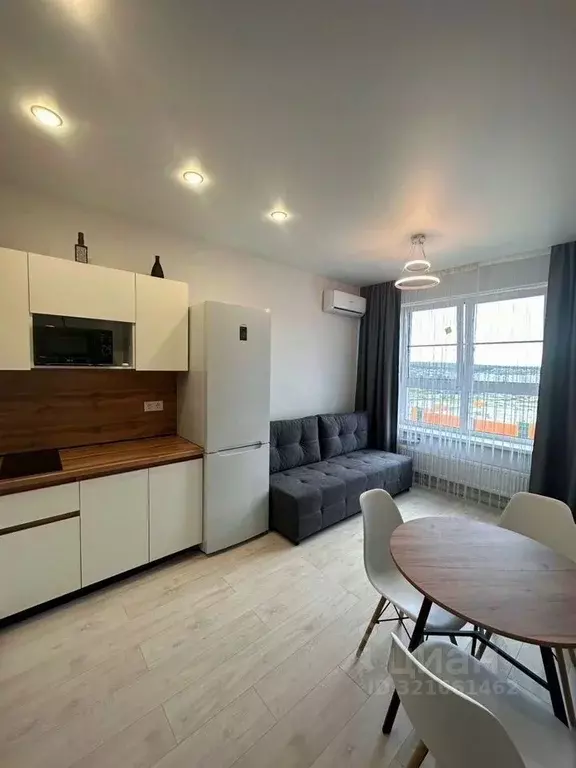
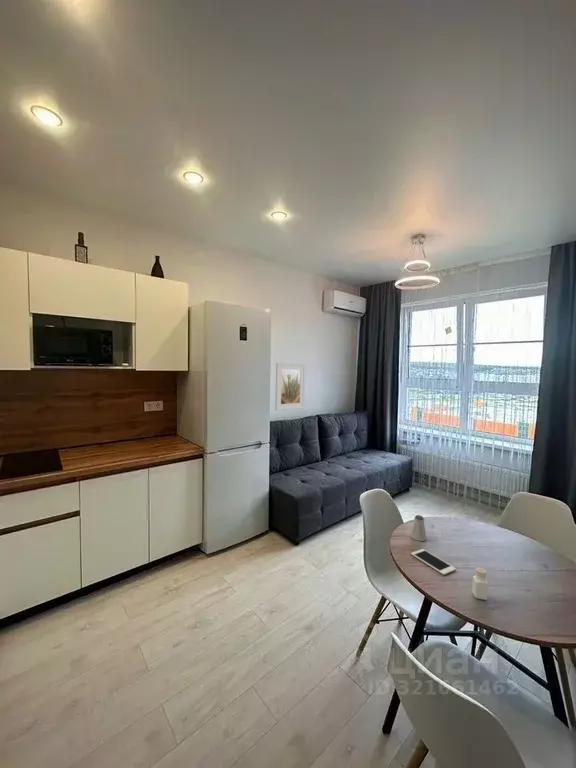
+ saltshaker [410,514,428,542]
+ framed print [274,362,306,412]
+ cell phone [410,548,457,576]
+ pepper shaker [471,567,489,601]
